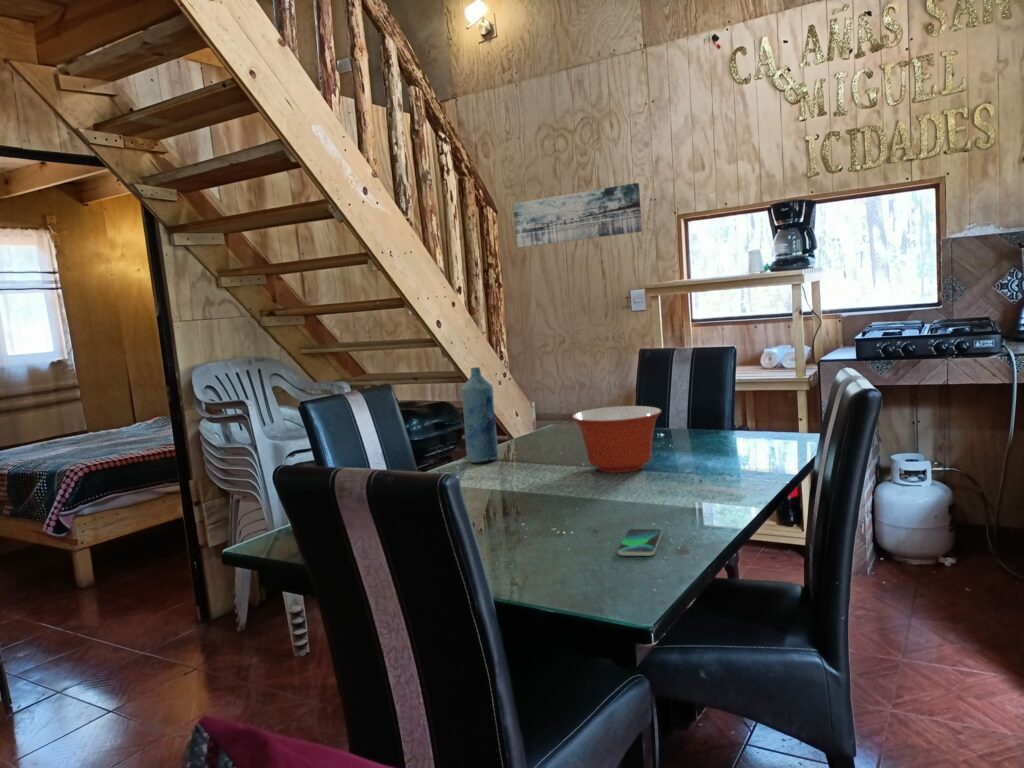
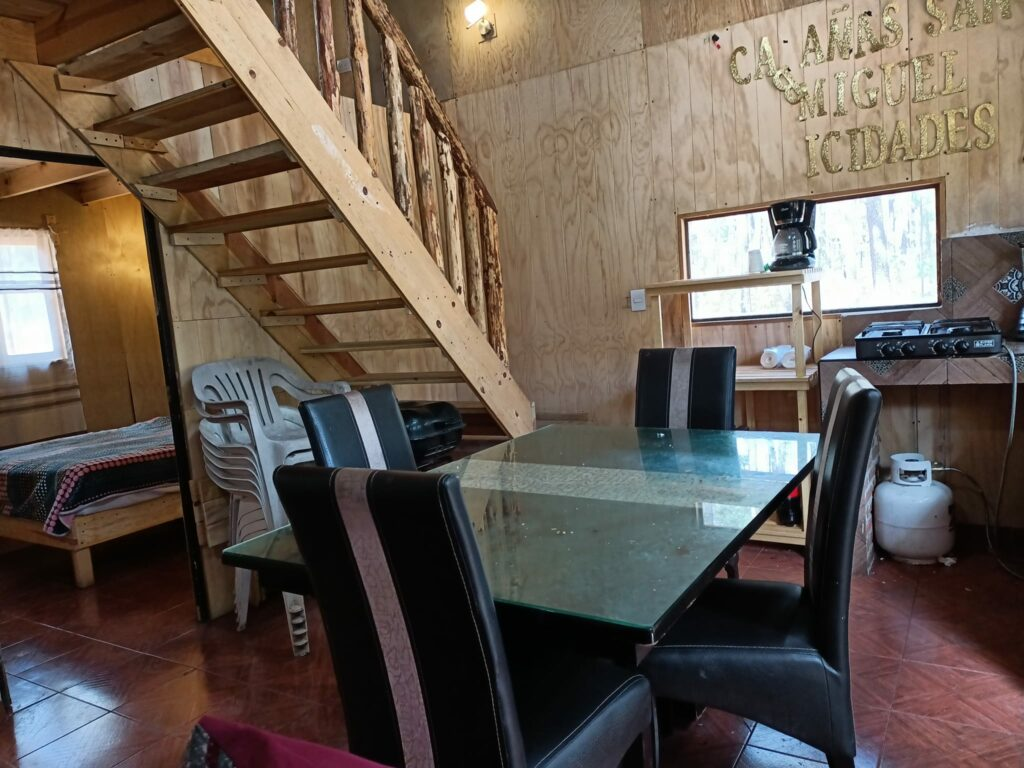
- wall art [513,182,643,248]
- bottle [460,366,499,464]
- smartphone [616,528,663,557]
- mixing bowl [571,405,663,474]
